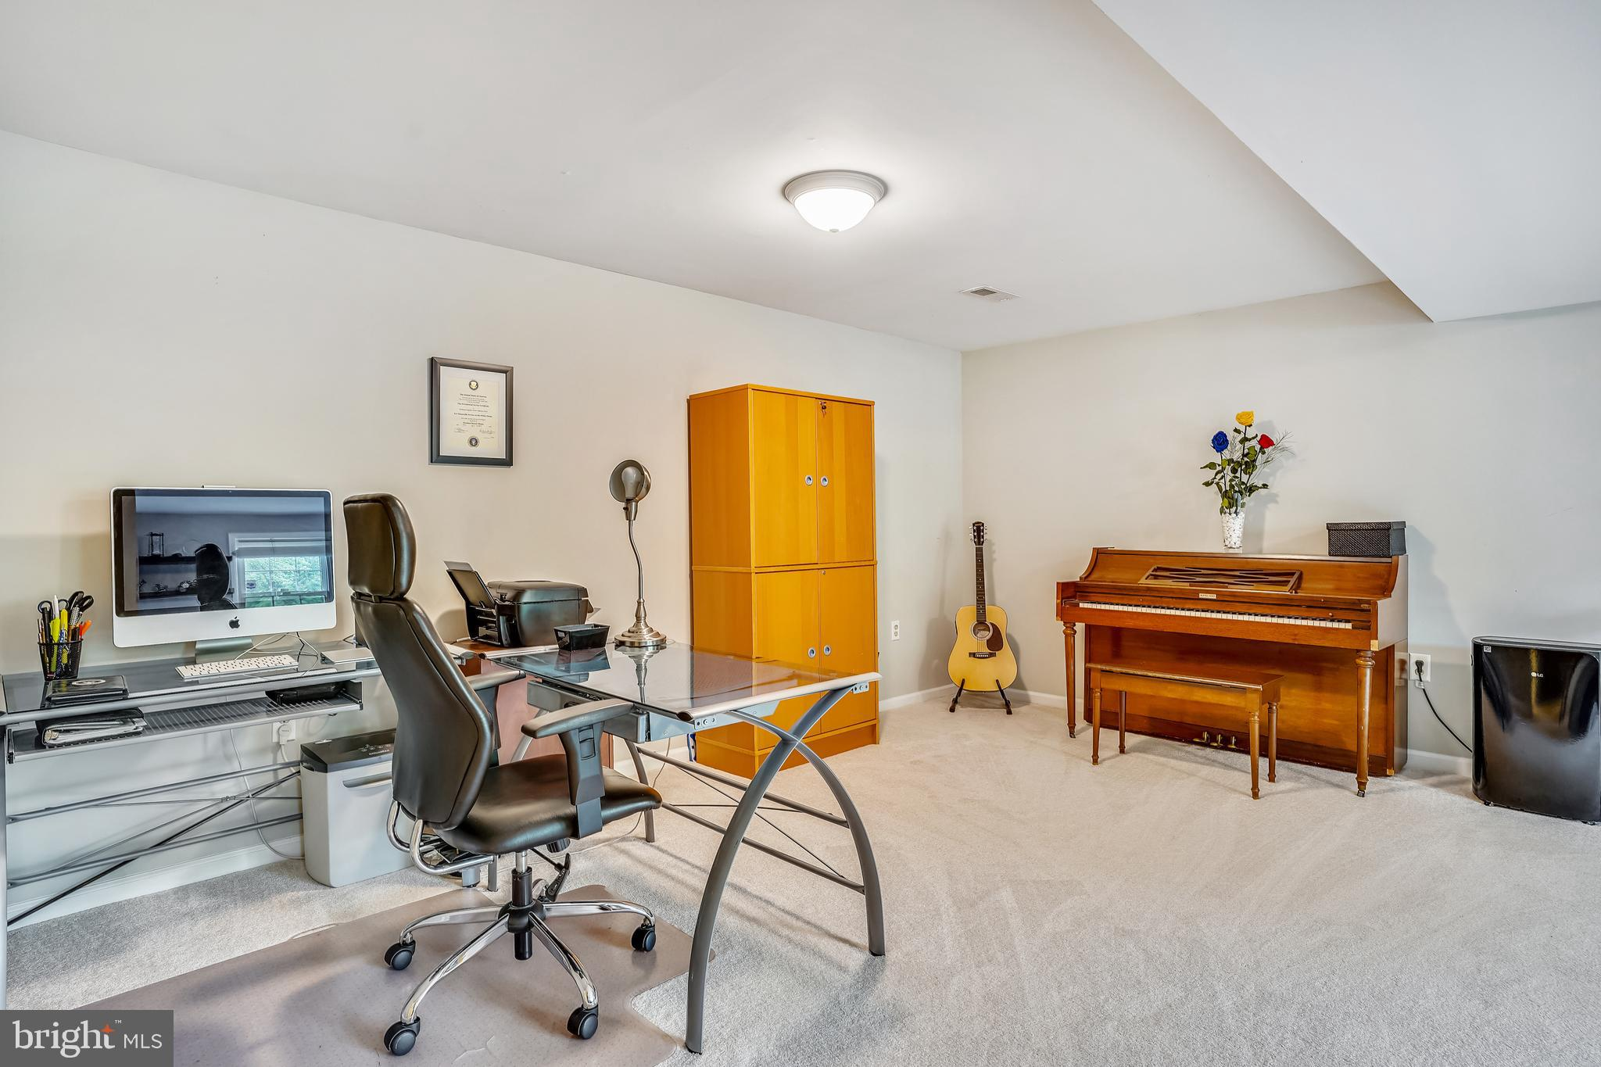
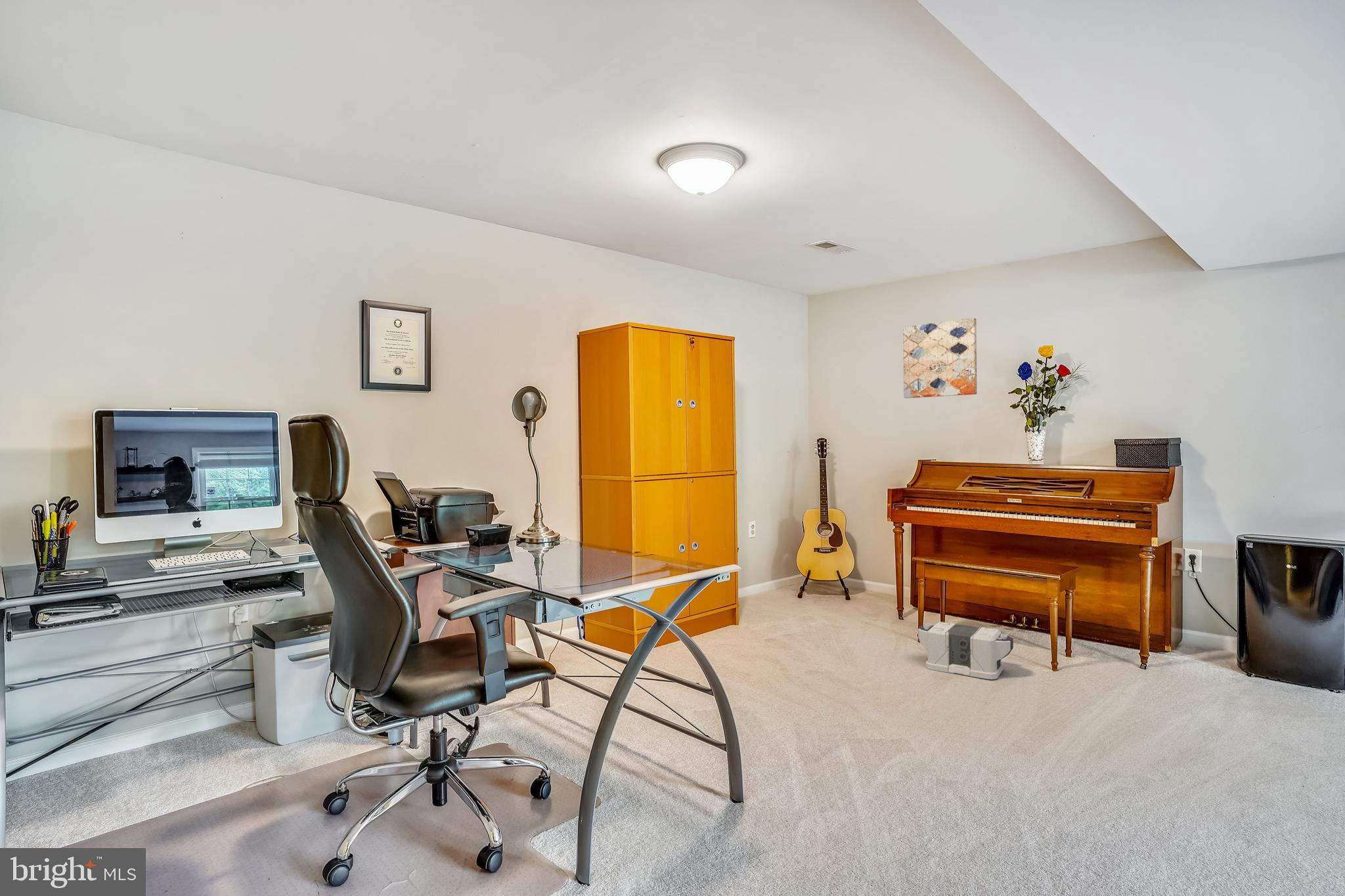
+ speaker [917,622,1014,680]
+ wall art [902,317,978,399]
